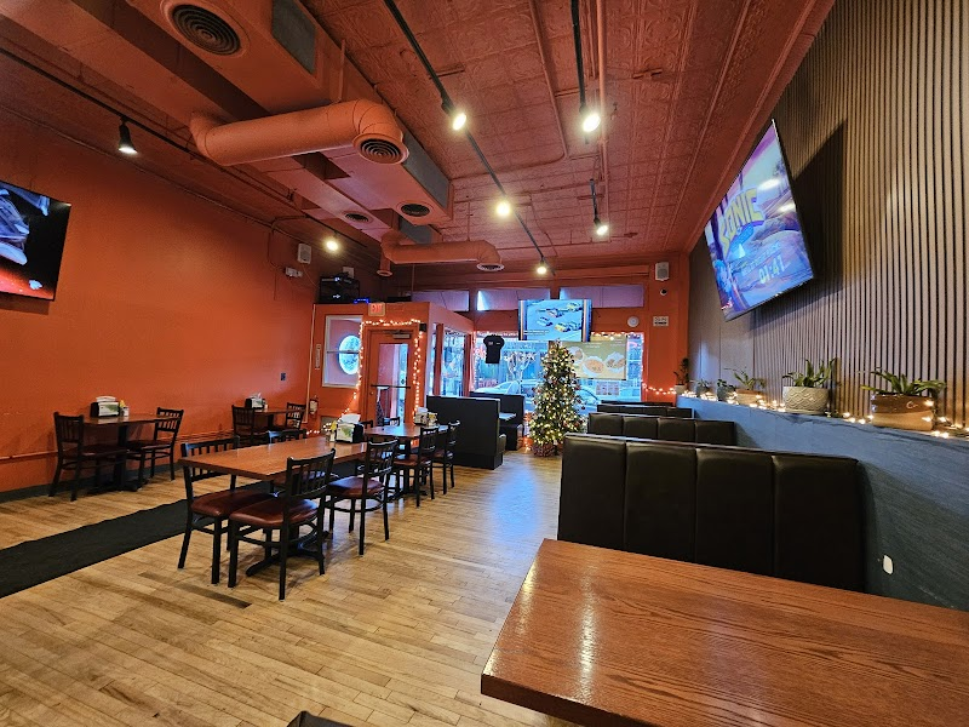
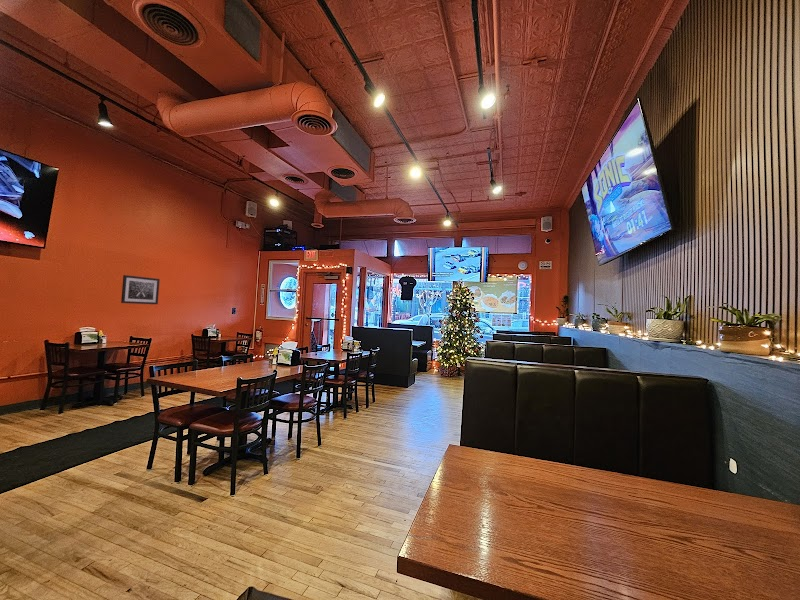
+ wall art [120,274,161,305]
